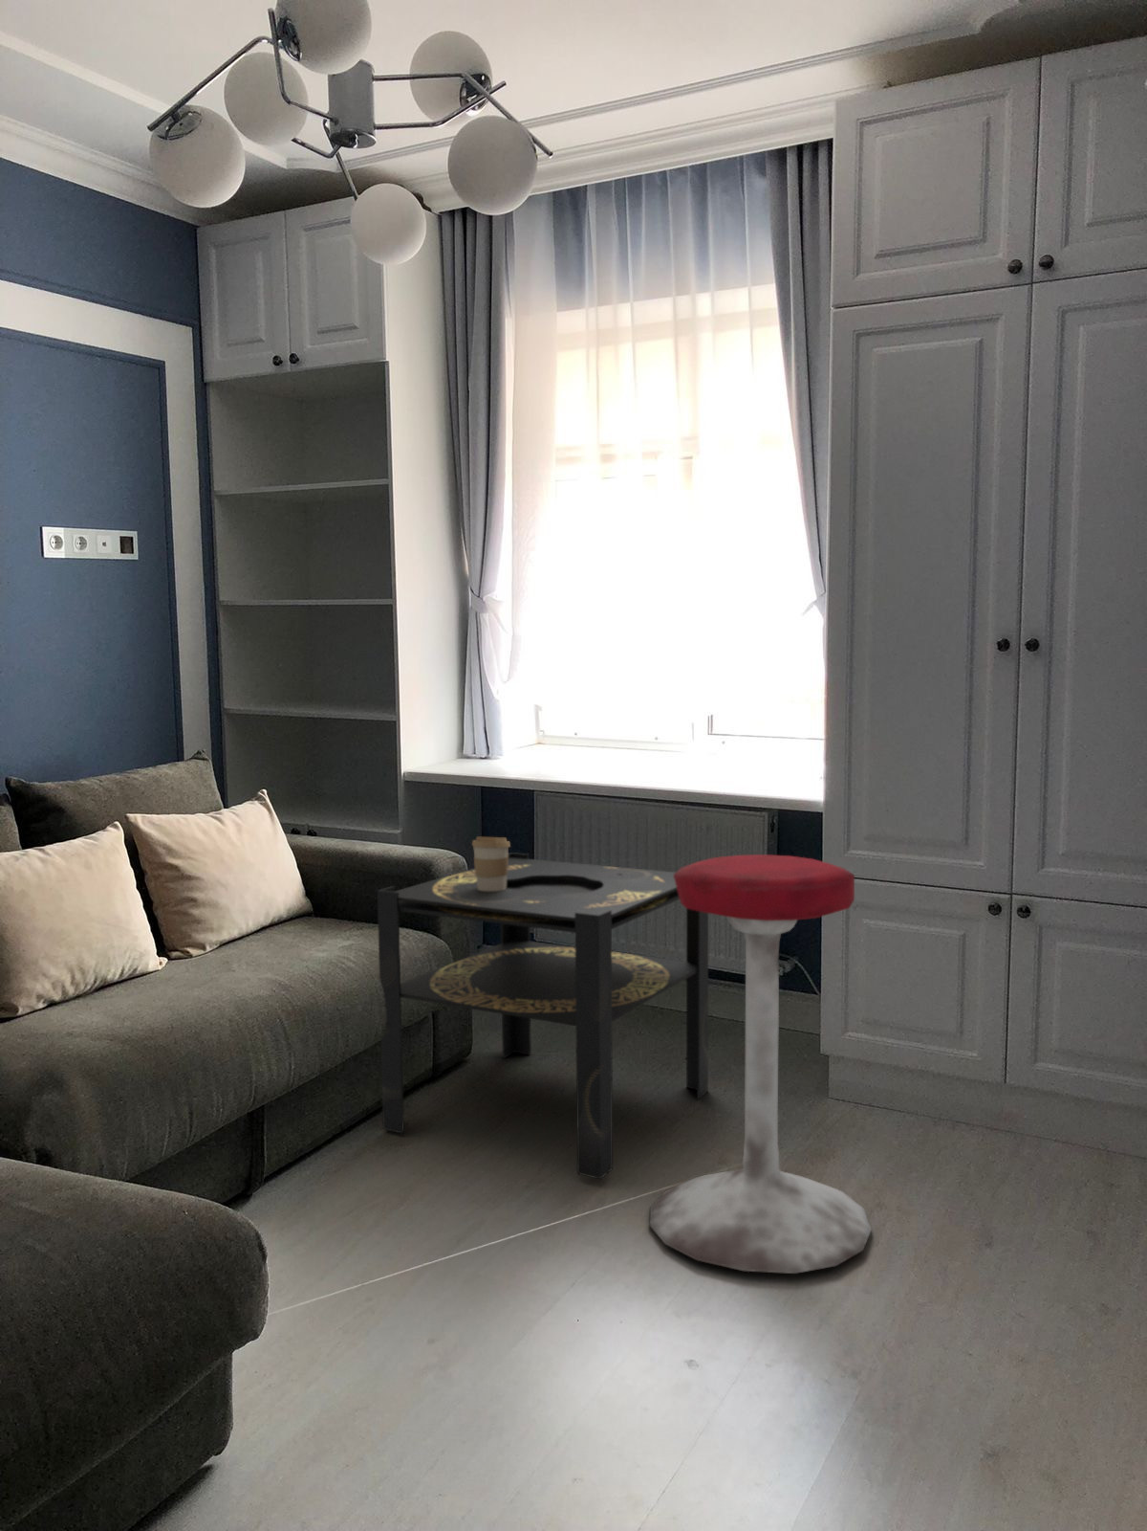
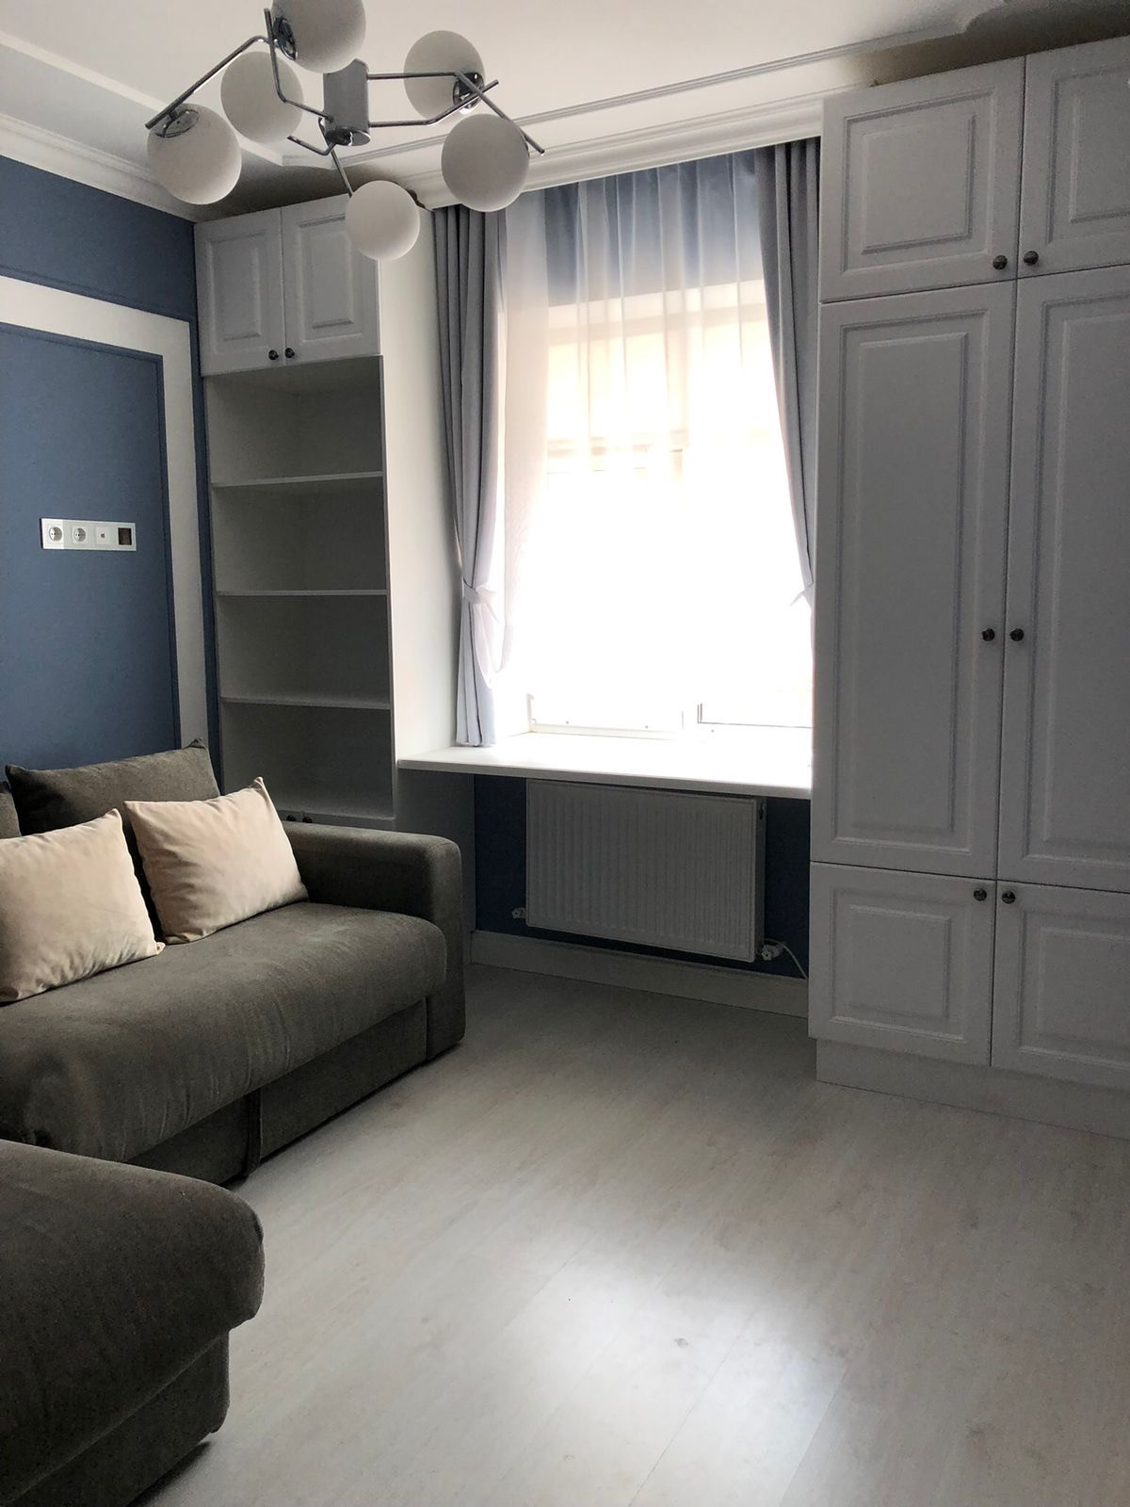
- side table [377,851,710,1180]
- coffee cup [471,837,511,891]
- stool [648,854,872,1274]
